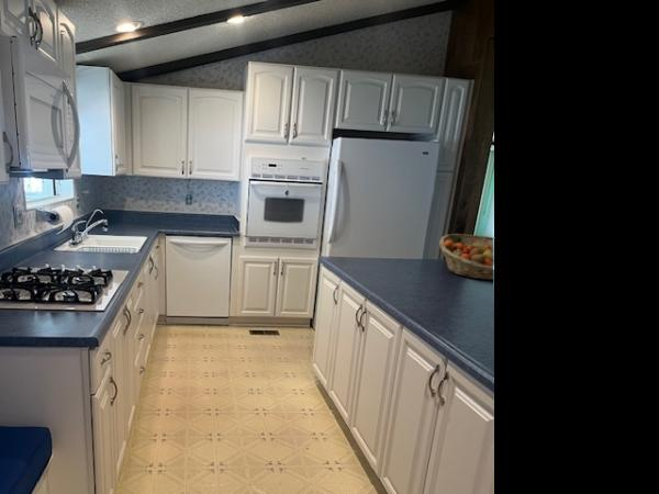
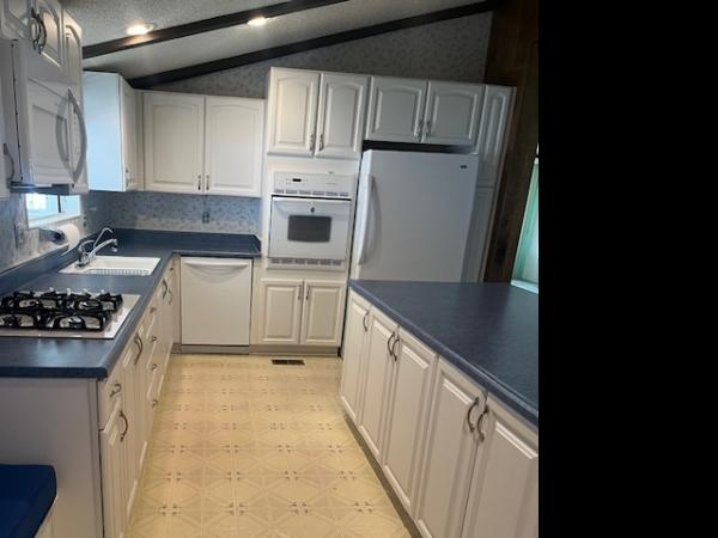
- fruit basket [438,233,494,281]
